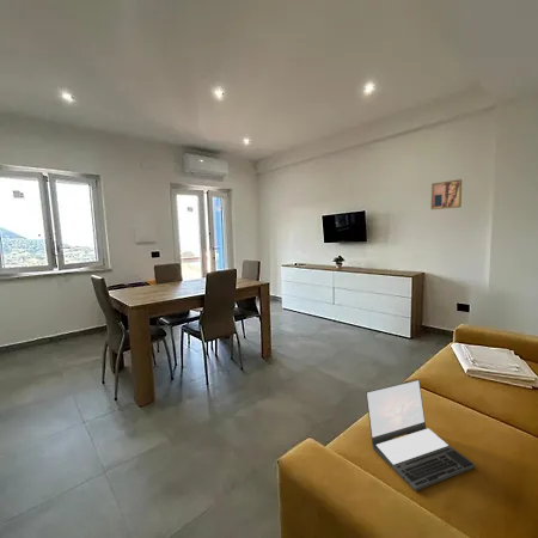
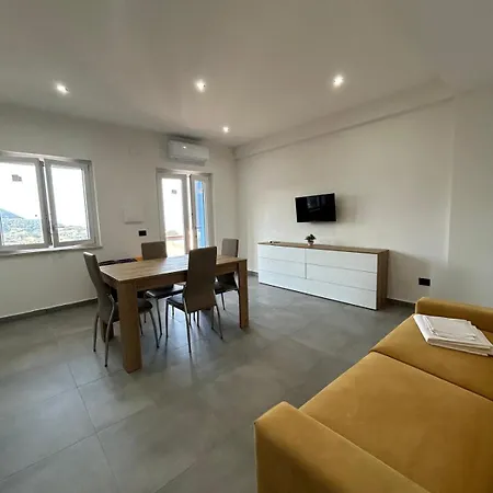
- laptop [365,379,476,493]
- wall art [430,178,463,210]
